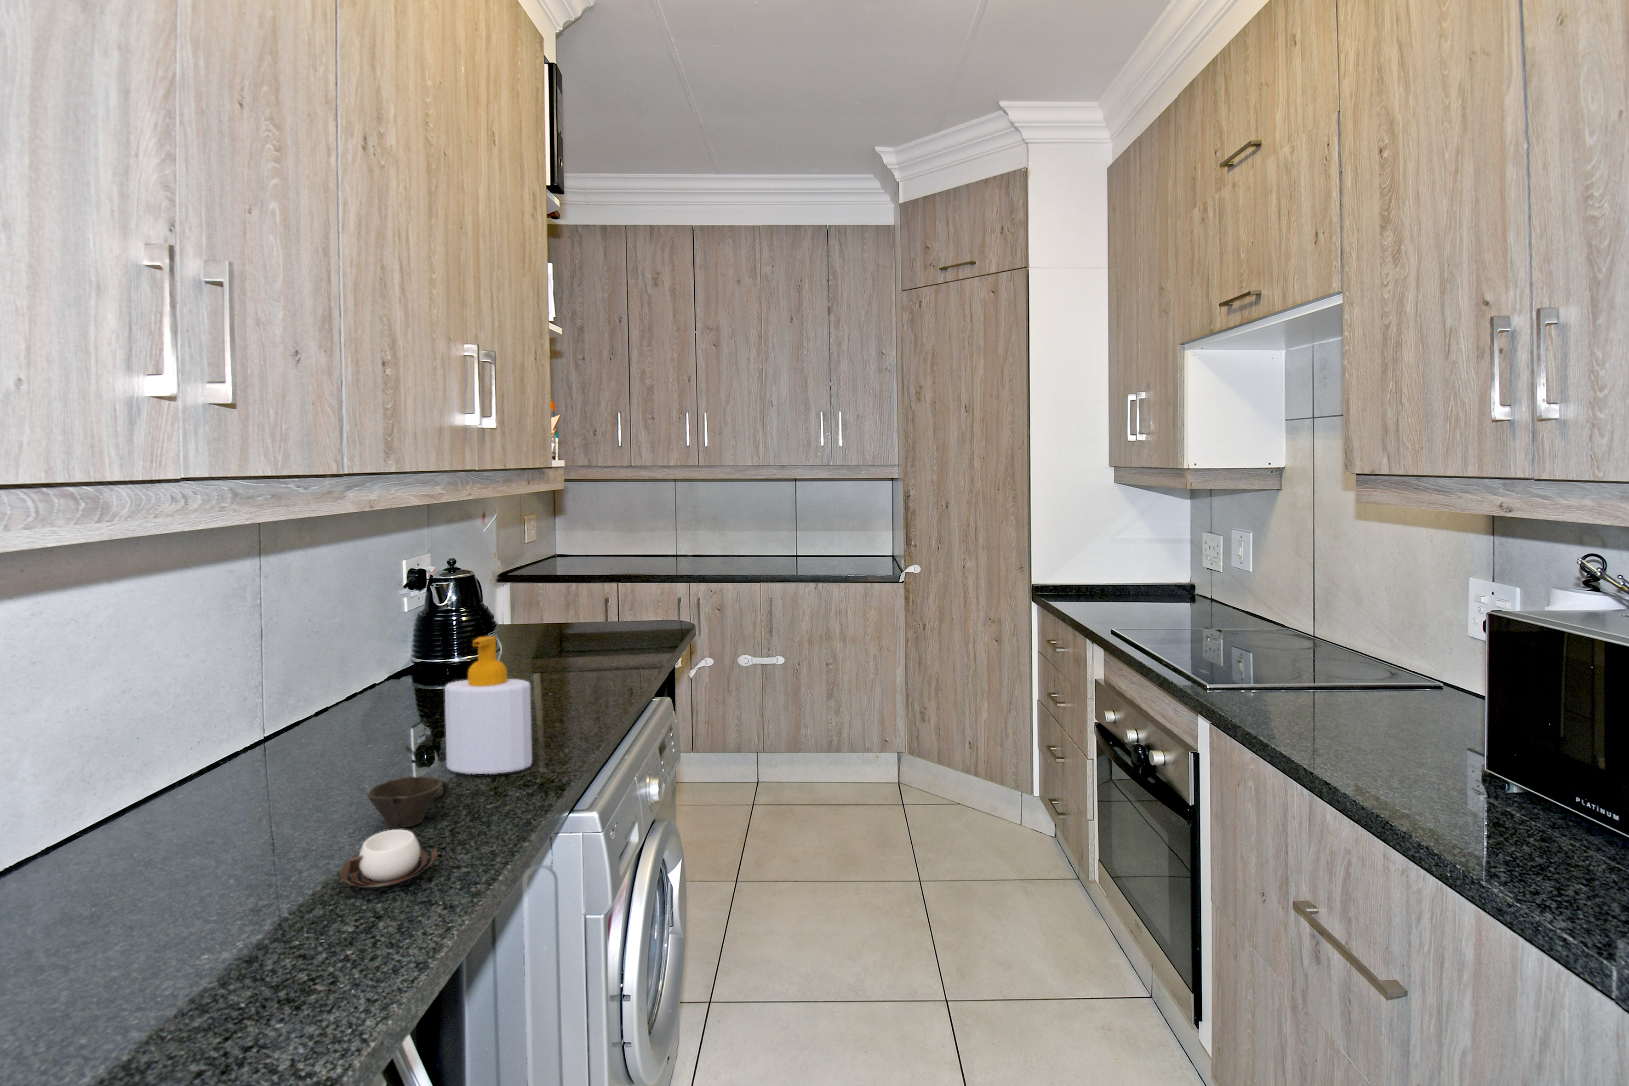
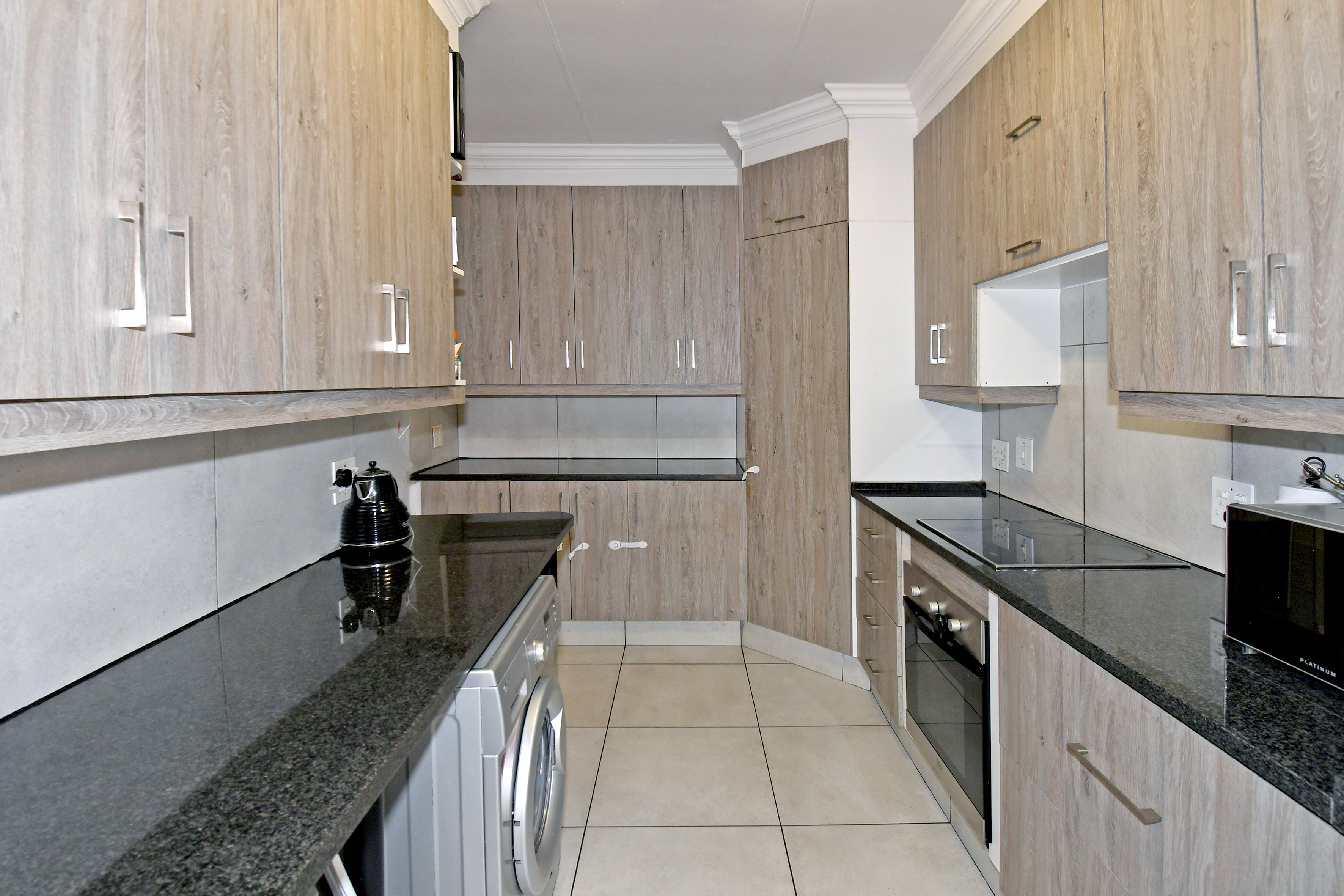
- cup [339,829,438,888]
- cup [367,776,450,829]
- soap bottle [444,636,532,775]
